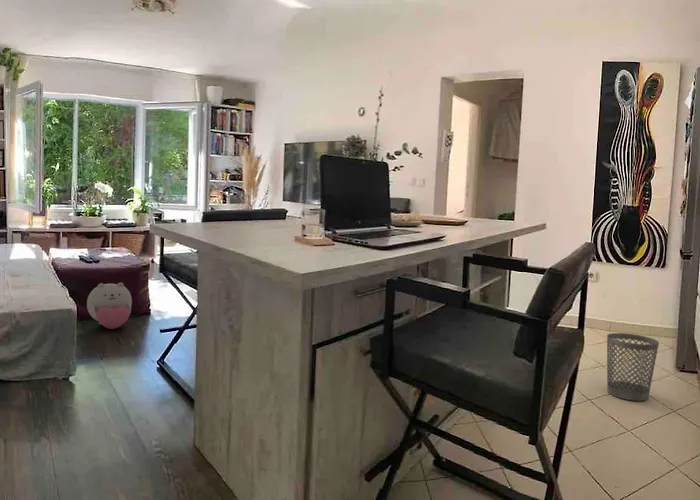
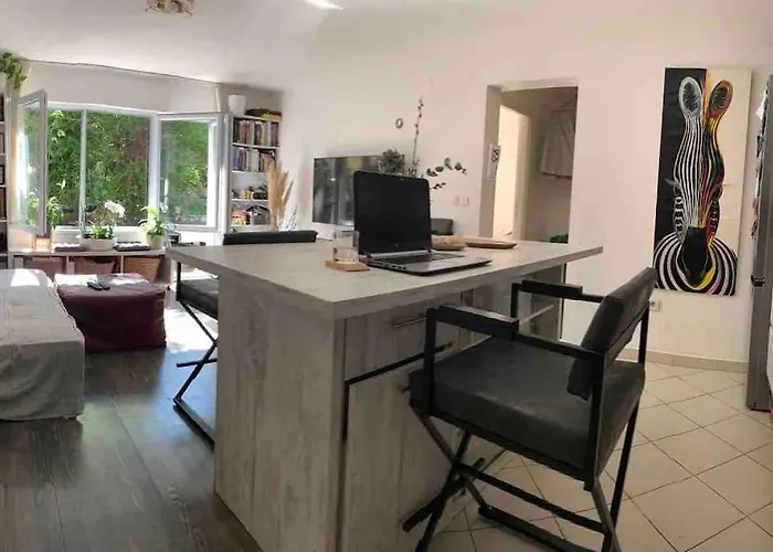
- plush toy [86,282,133,330]
- wastebasket [606,332,660,402]
